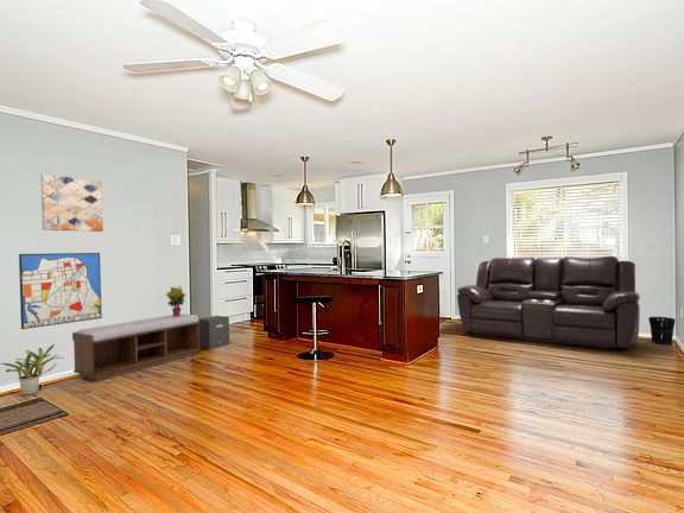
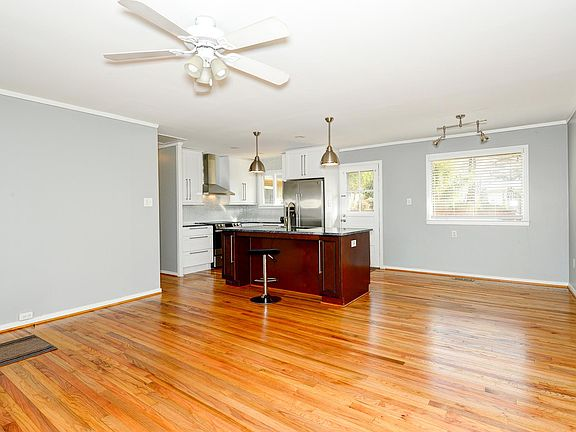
- wall art [18,252,103,330]
- potted plant [0,343,65,397]
- sofa [456,255,641,350]
- wall art [40,173,104,233]
- wastebasket [647,316,677,346]
- speaker [198,315,230,350]
- potted plant [164,285,186,317]
- bench [71,314,202,382]
